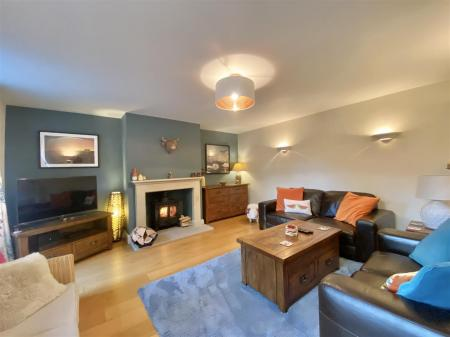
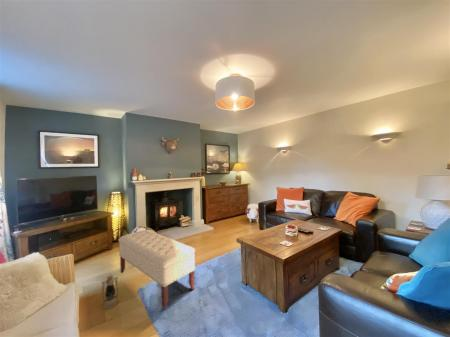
+ lantern [100,272,120,310]
+ bench [118,229,196,310]
